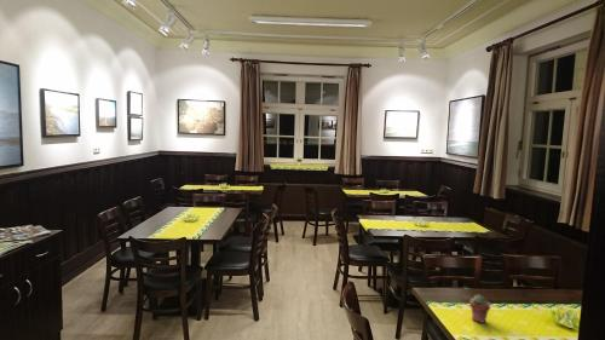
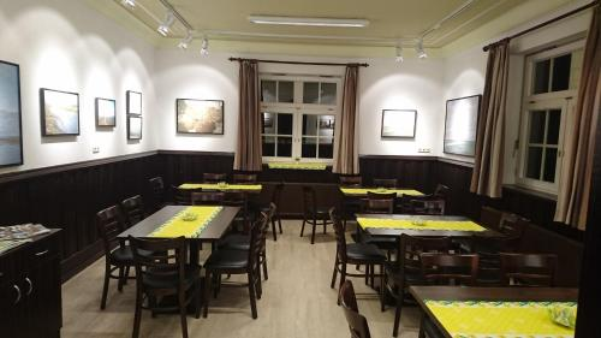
- potted succulent [468,294,491,324]
